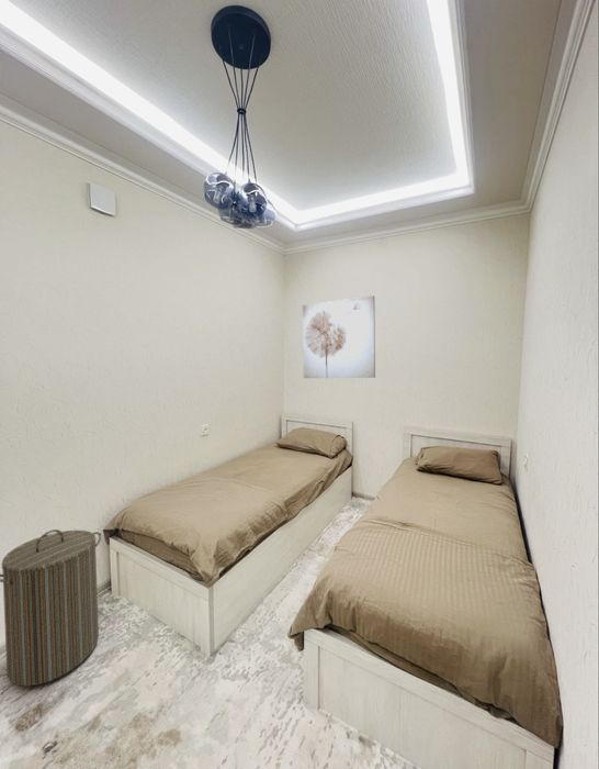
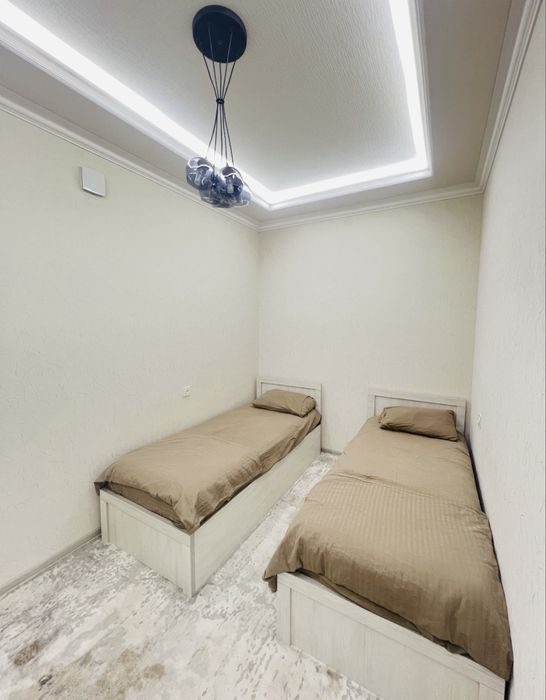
- wall art [302,294,376,379]
- laundry hamper [0,528,102,688]
